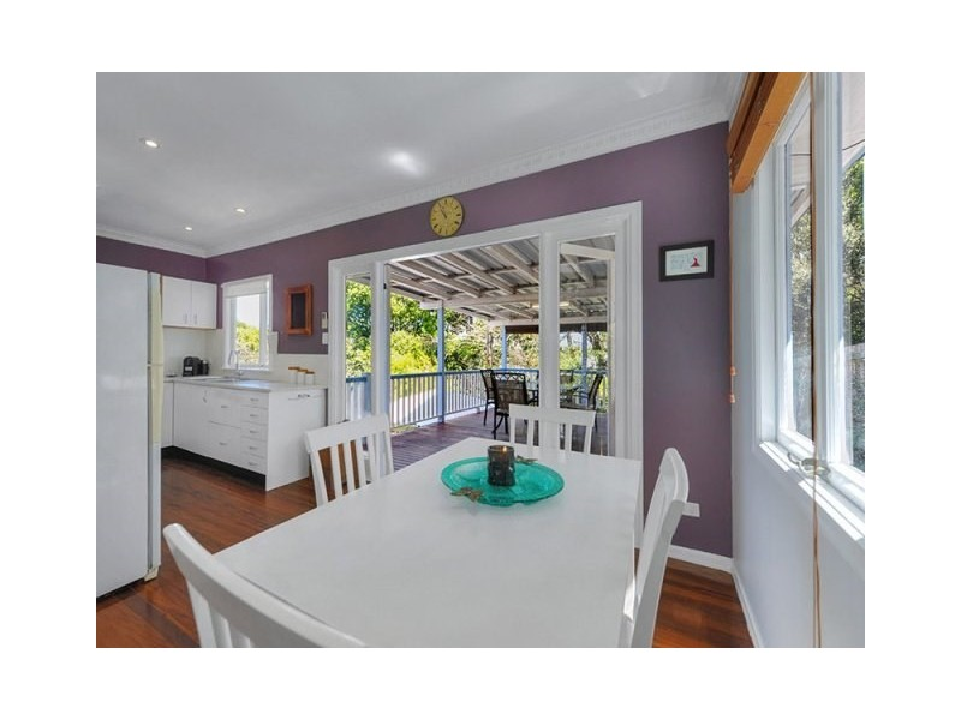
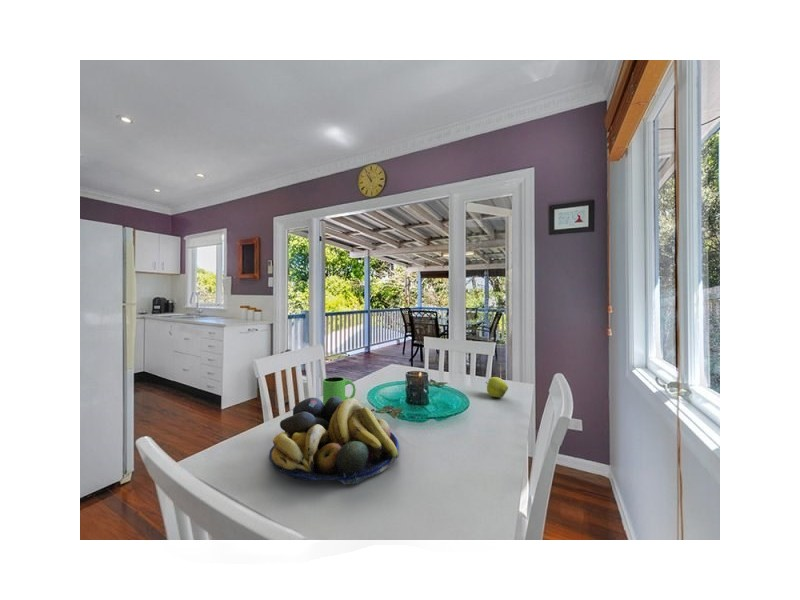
+ mug [322,376,357,405]
+ fruit bowl [268,397,400,486]
+ apple [485,376,509,398]
